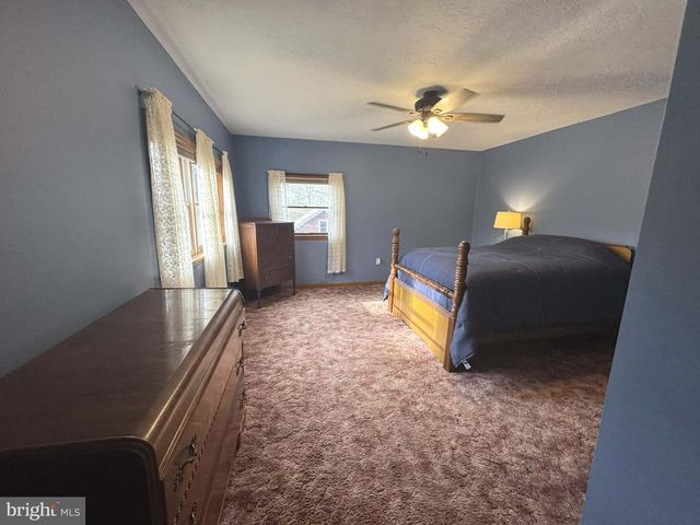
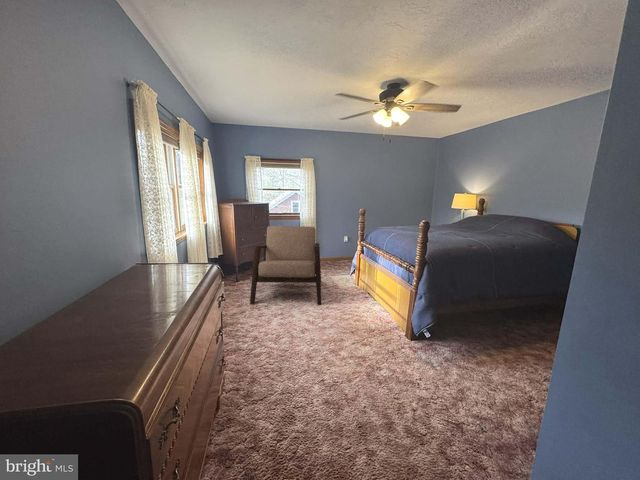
+ armchair [249,225,322,306]
